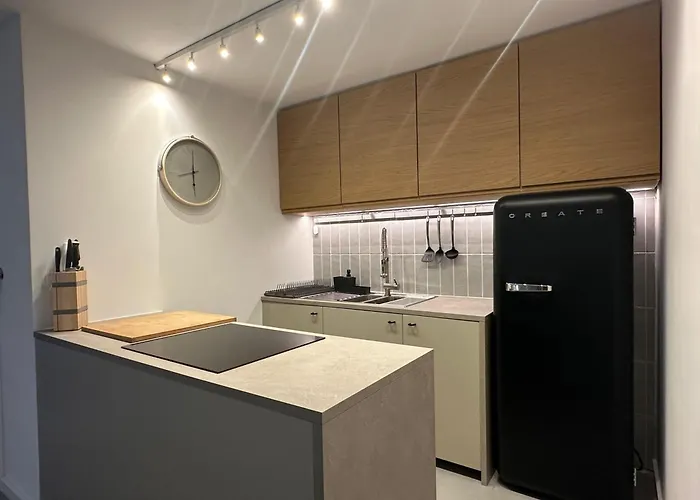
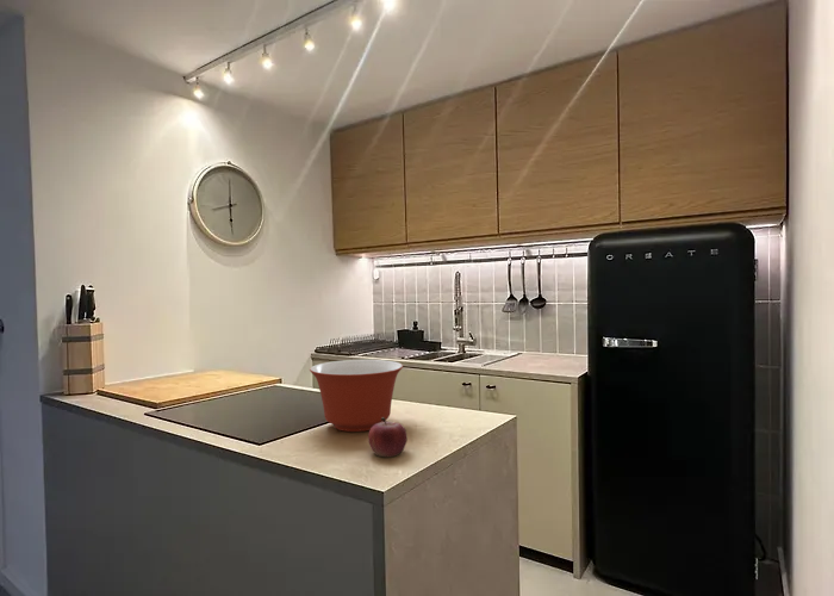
+ mixing bowl [309,359,404,433]
+ fruit [367,417,409,458]
